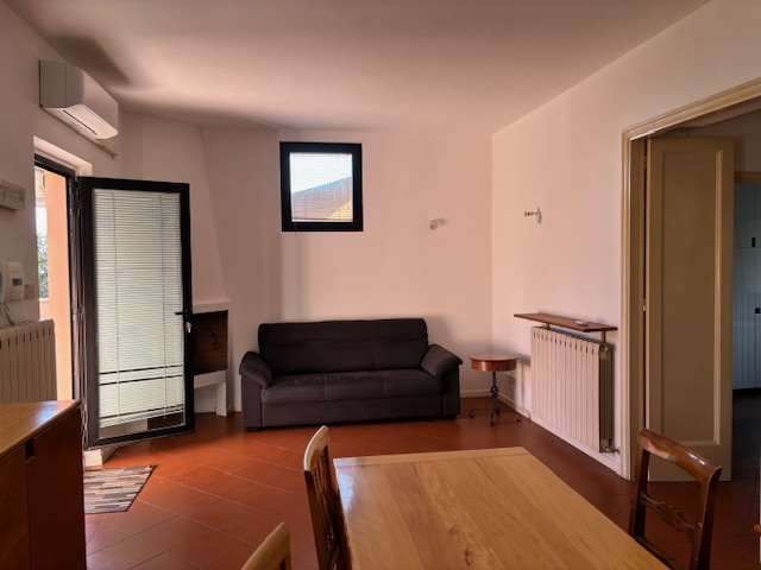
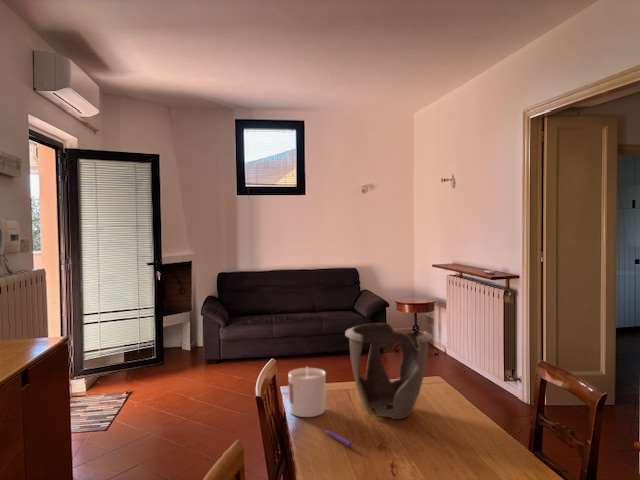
+ pen [325,430,354,448]
+ candle [287,367,327,418]
+ decorative bowl [344,322,434,420]
